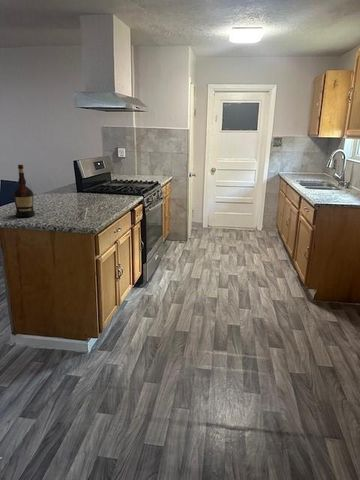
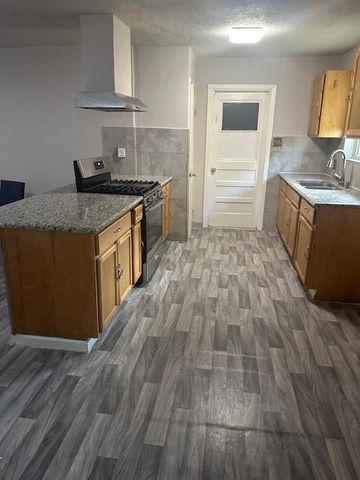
- liquor [12,164,36,218]
